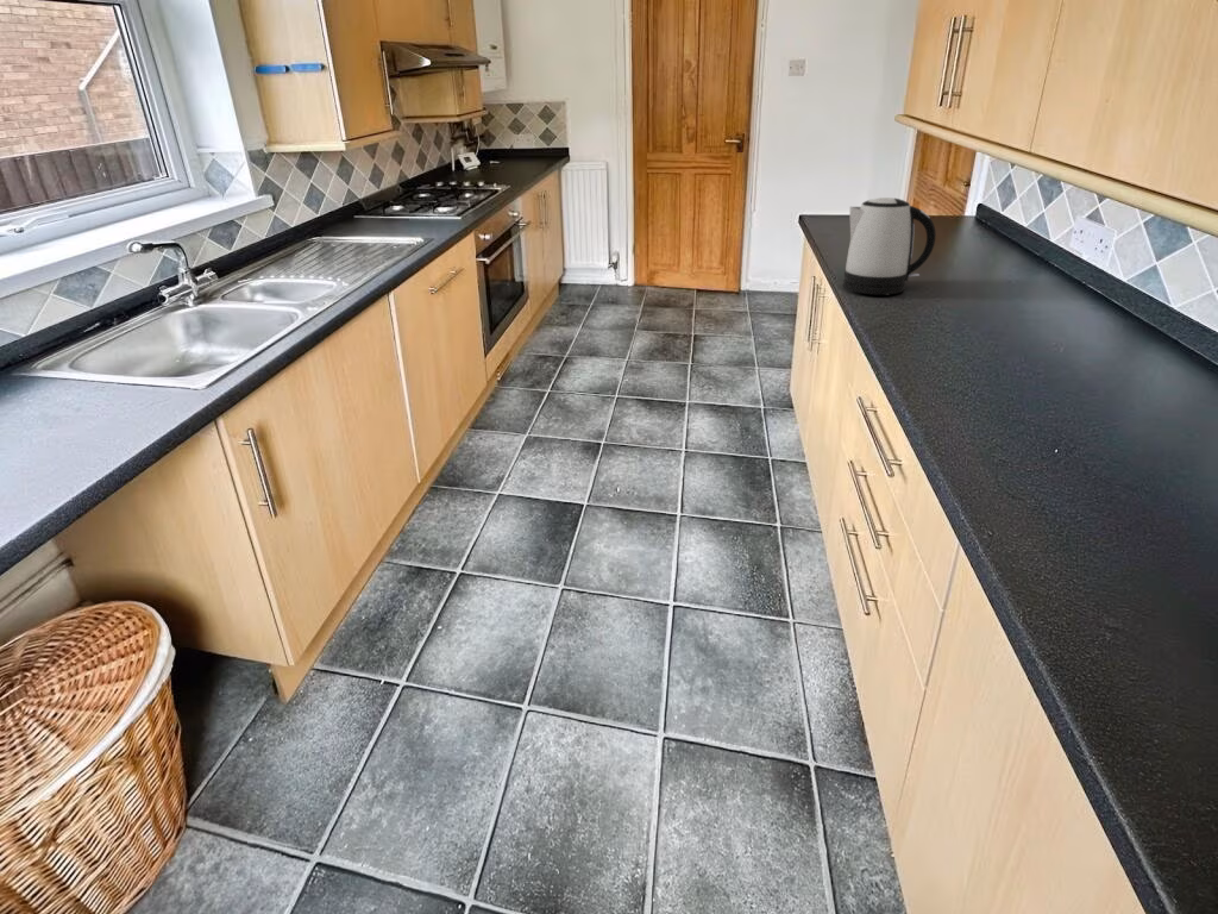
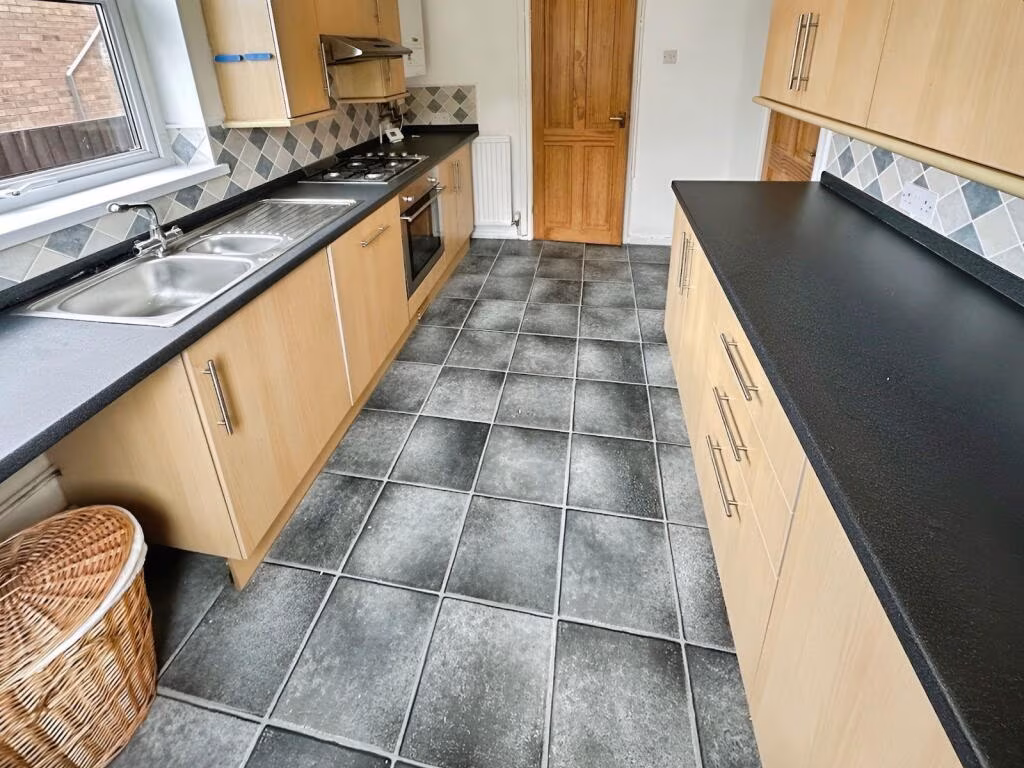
- kettle [842,196,937,296]
